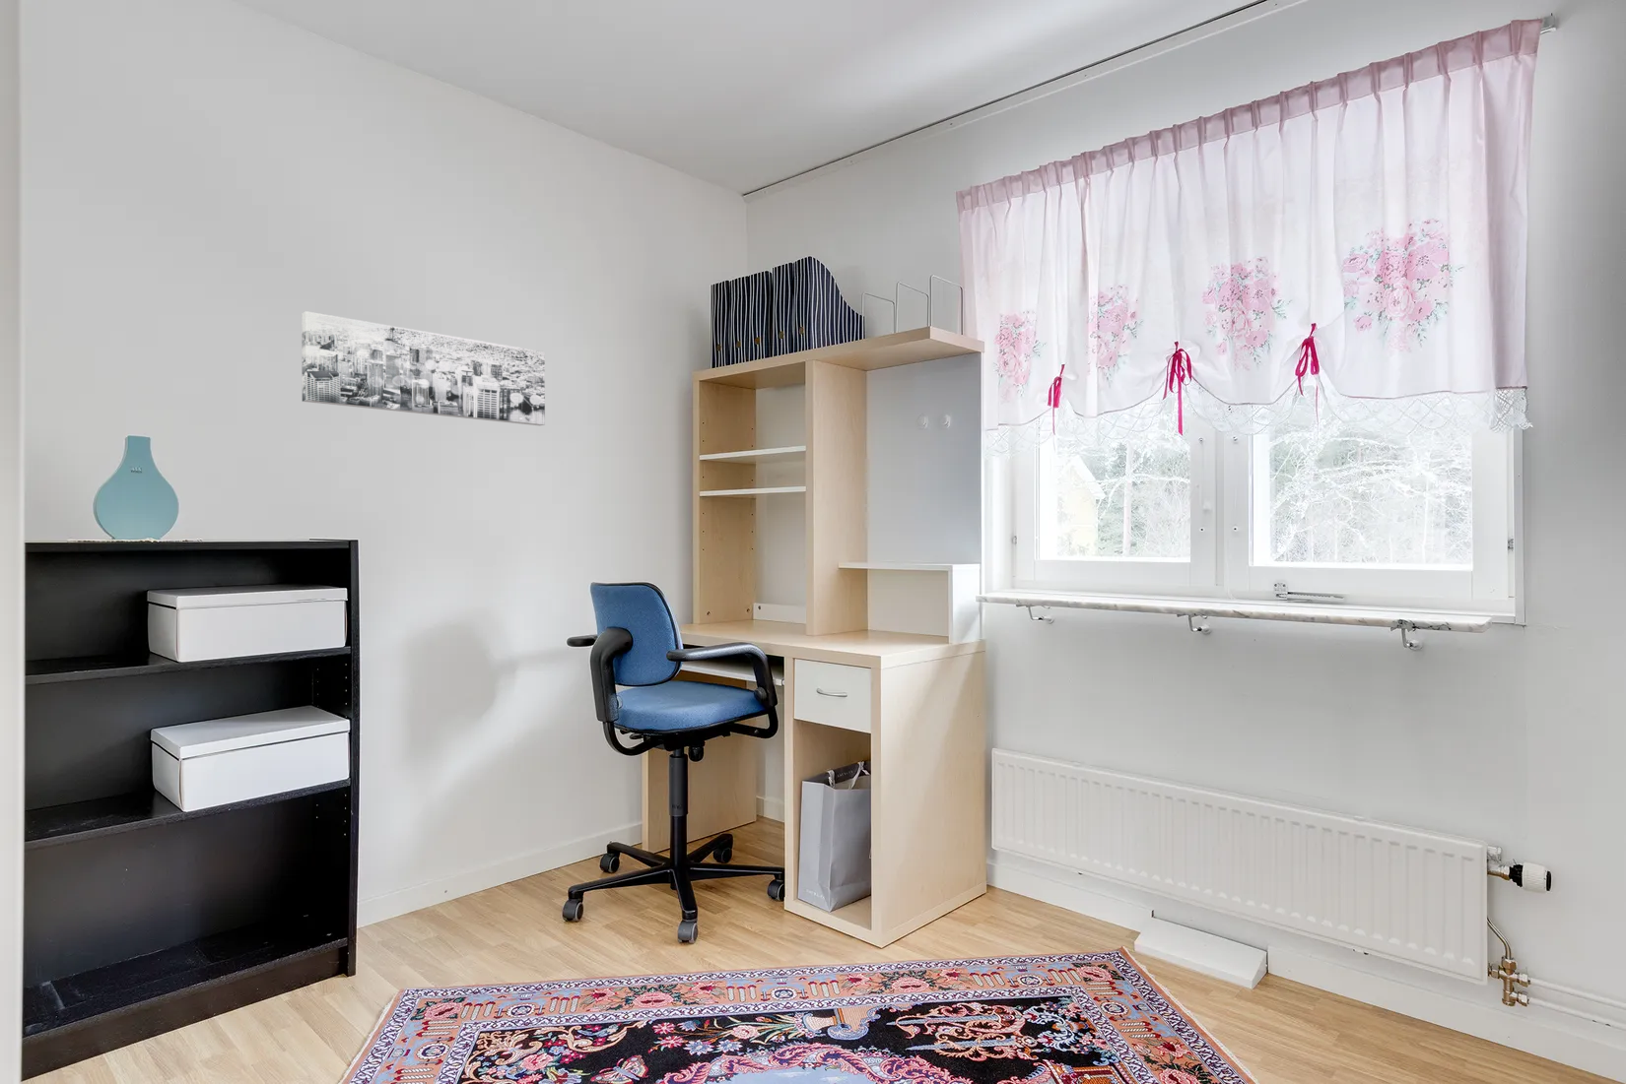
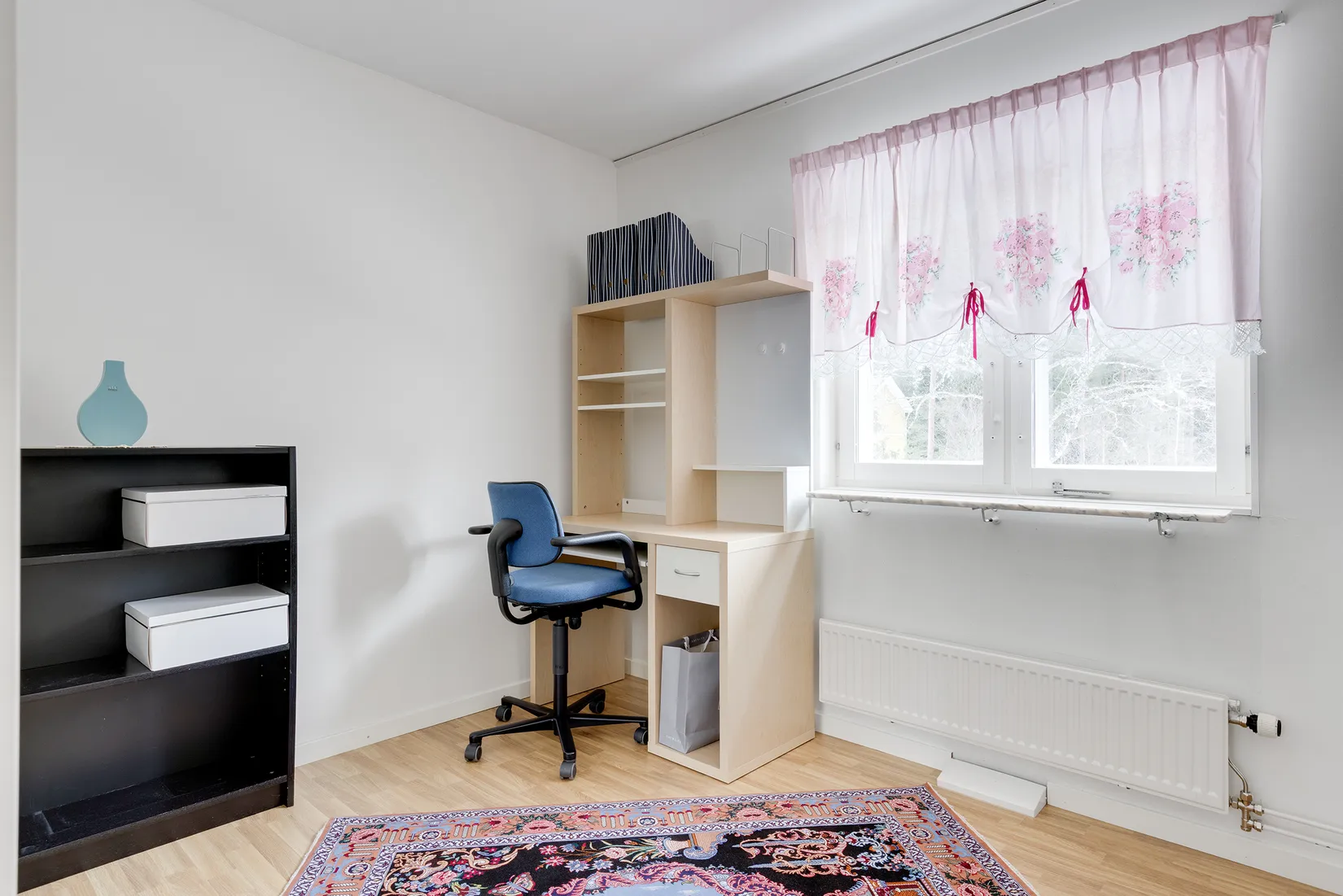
- wall art [300,310,546,426]
